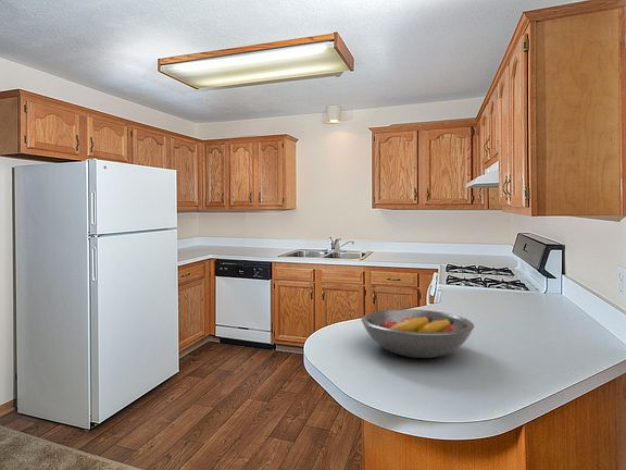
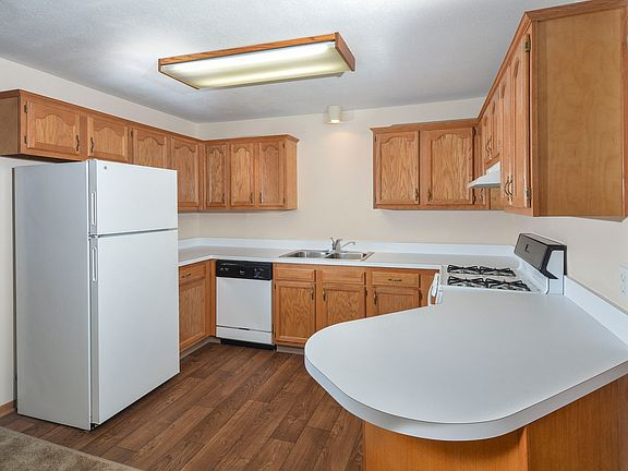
- fruit bowl [360,308,475,359]
